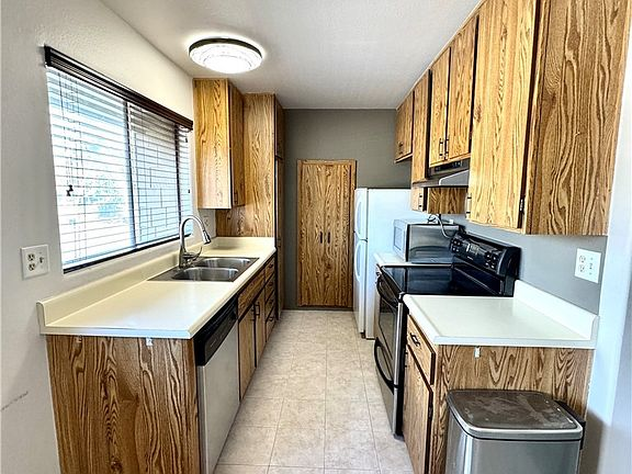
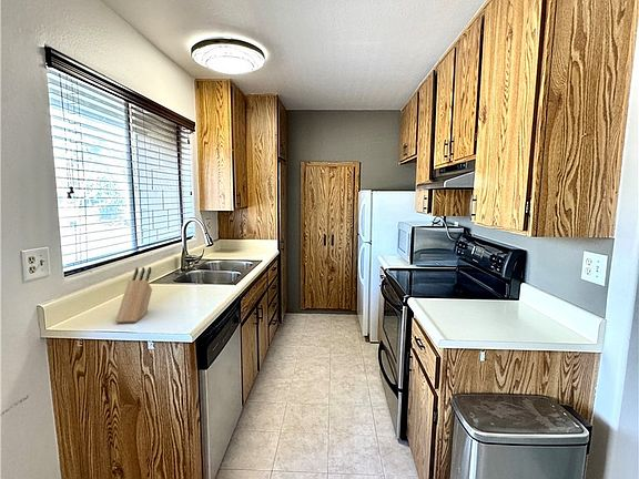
+ knife block [114,266,153,324]
